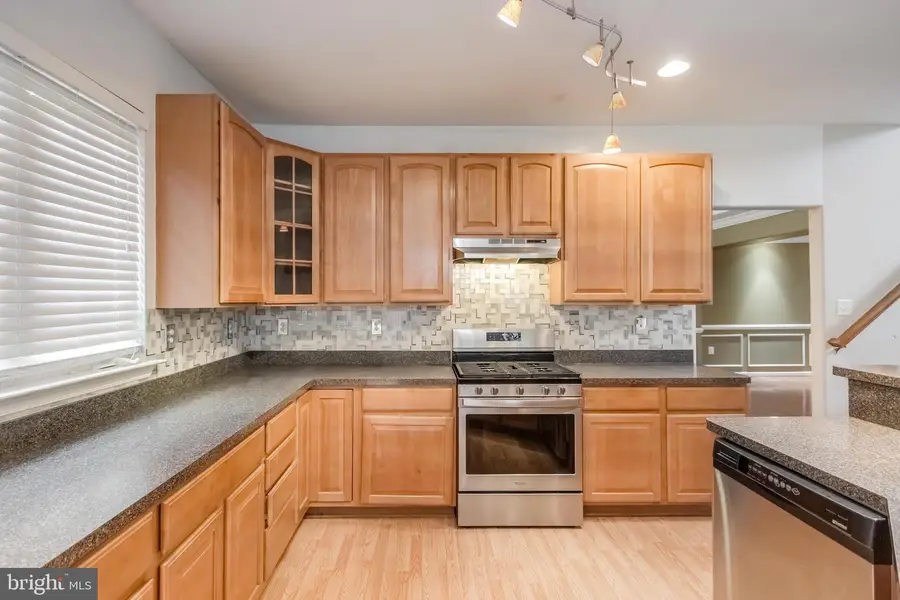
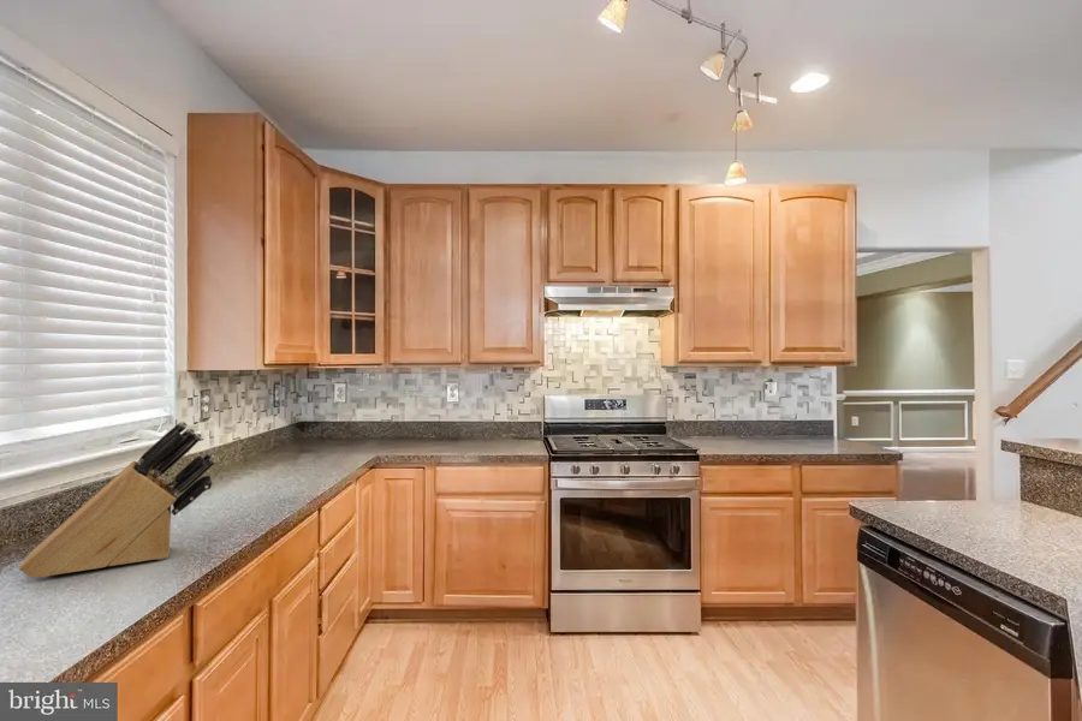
+ knife block [18,421,216,579]
